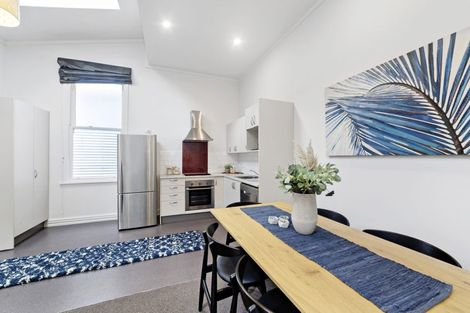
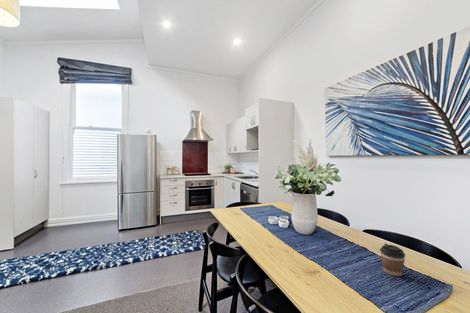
+ coffee cup [379,242,406,277]
